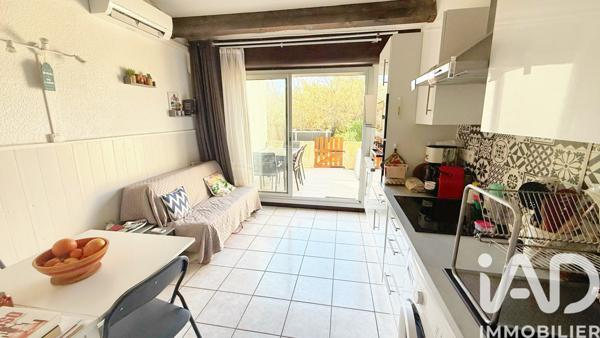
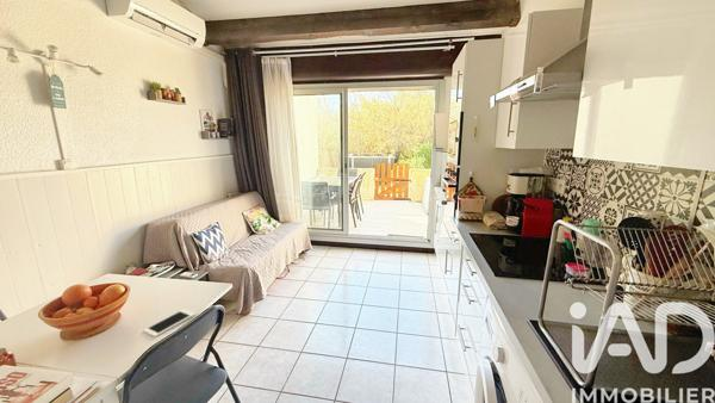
+ cell phone [143,308,197,337]
